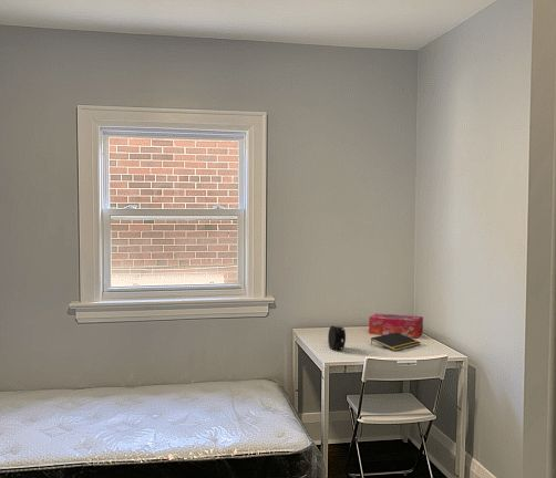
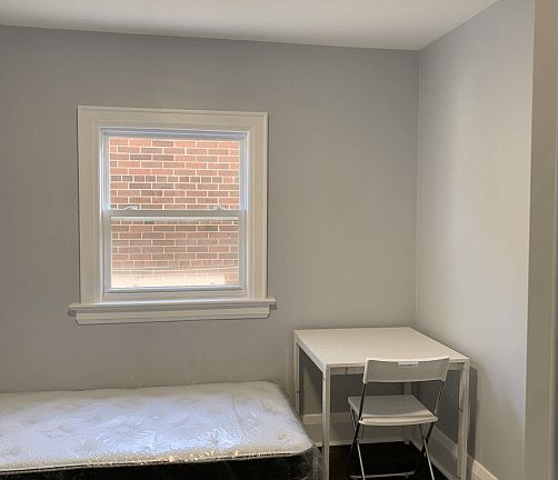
- notepad [370,332,422,352]
- tissue box [368,312,424,339]
- alarm clock [327,324,347,351]
